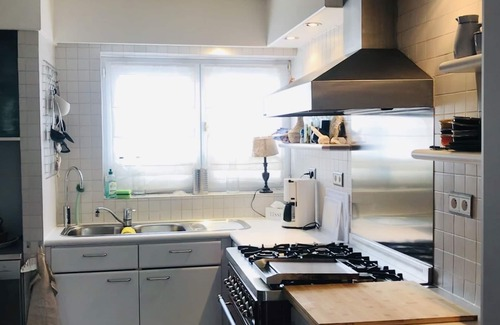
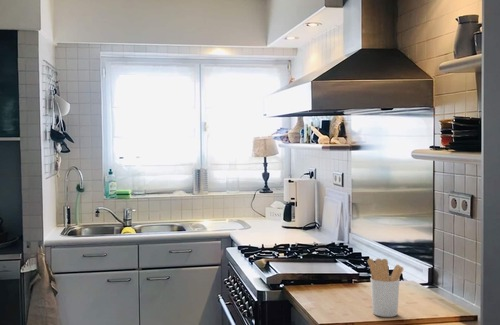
+ utensil holder [366,258,405,318]
